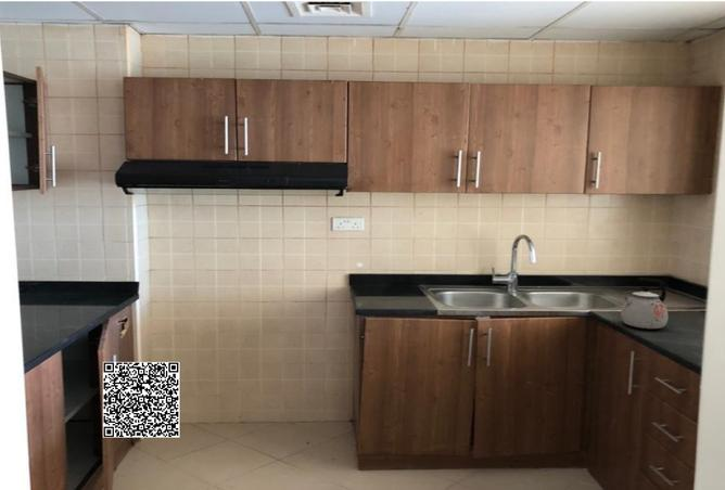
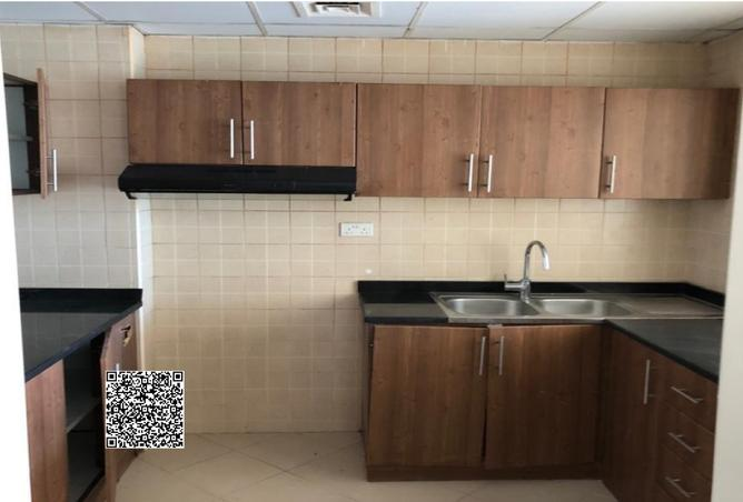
- kettle [620,276,669,330]
